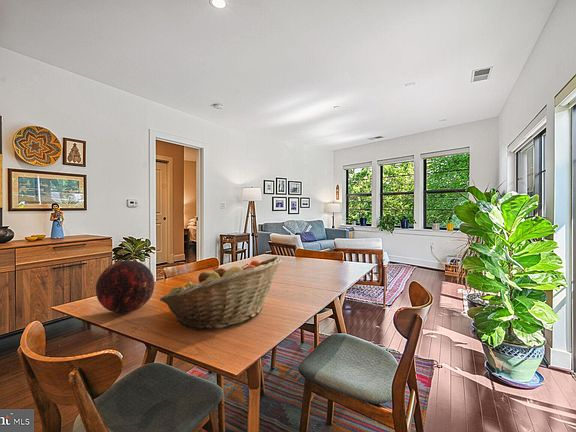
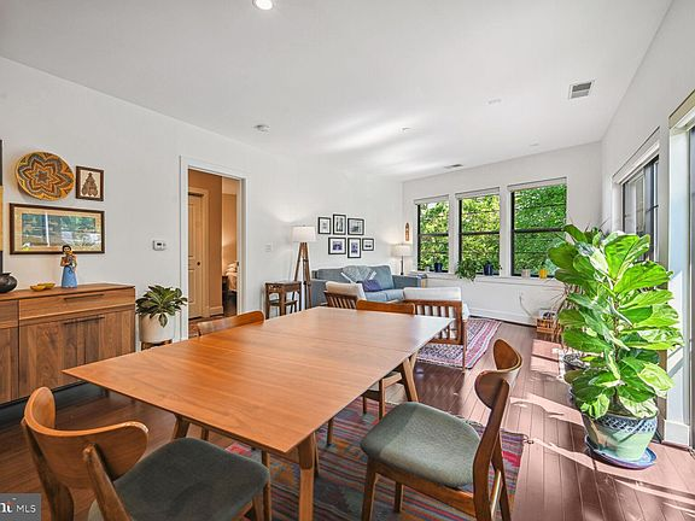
- fruit basket [159,256,283,332]
- decorative orb [95,259,156,314]
